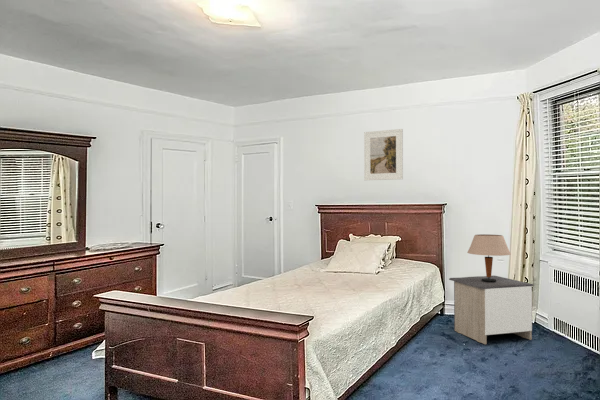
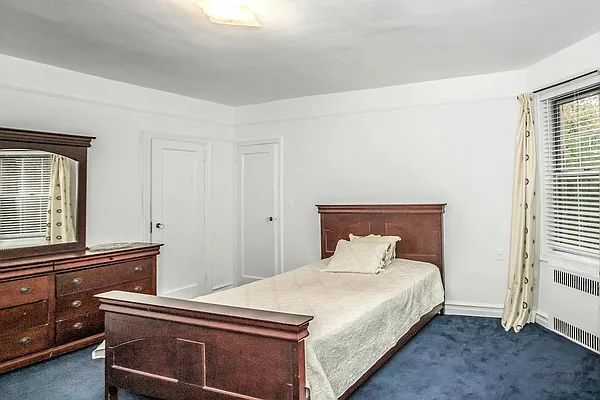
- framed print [363,128,404,181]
- table lamp [466,233,512,282]
- nightstand [448,275,535,345]
